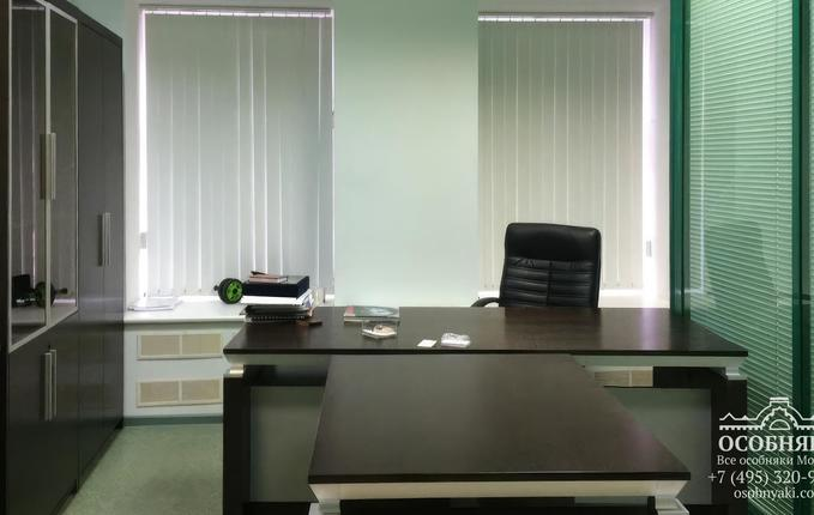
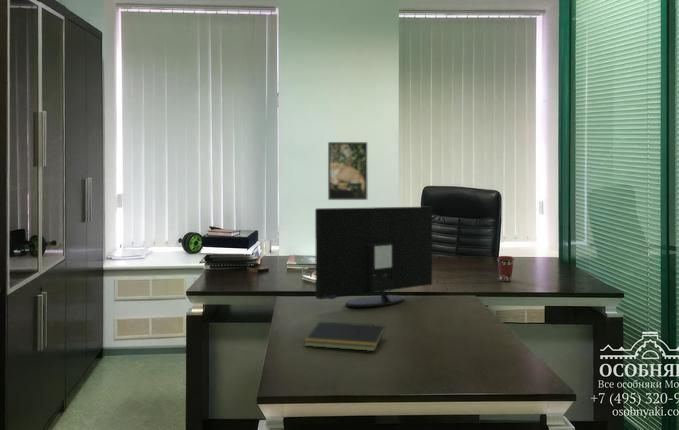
+ notepad [303,320,386,352]
+ monitor [314,206,433,308]
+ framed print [327,141,368,201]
+ coffee cup [496,255,515,282]
